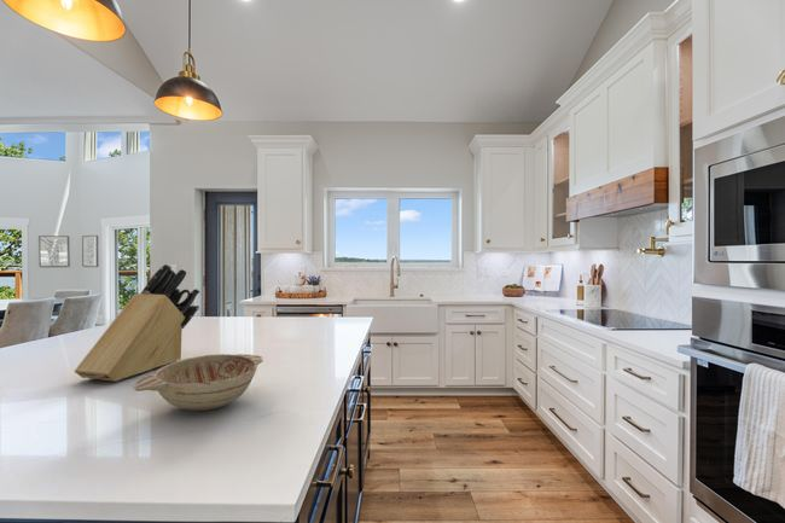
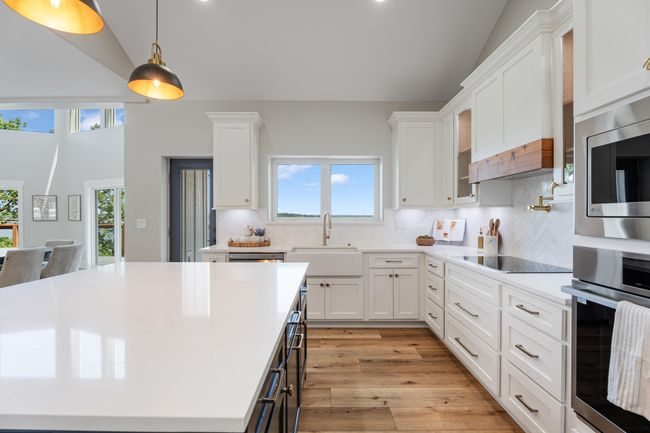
- decorative bowl [133,353,264,412]
- knife block [74,263,200,383]
